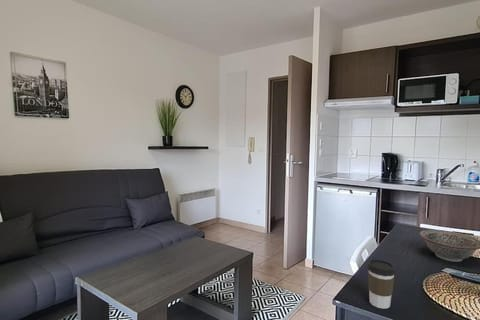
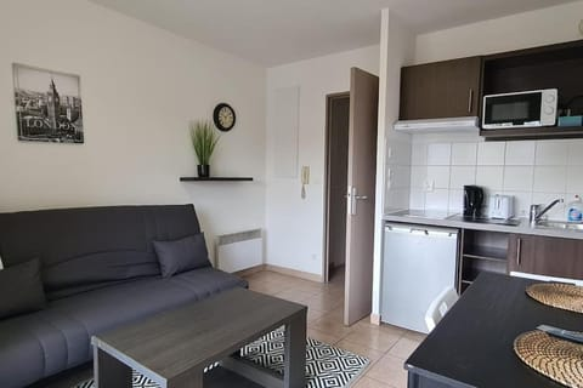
- coffee cup [366,259,396,310]
- decorative bowl [418,229,480,263]
